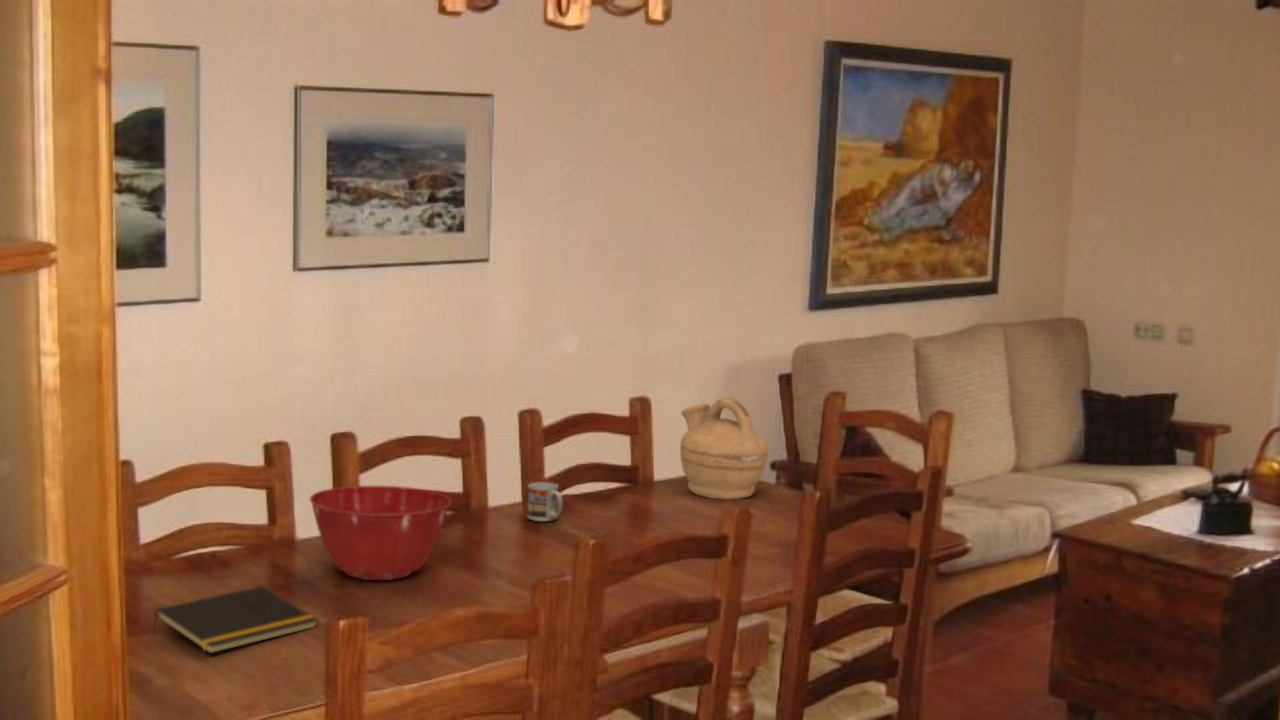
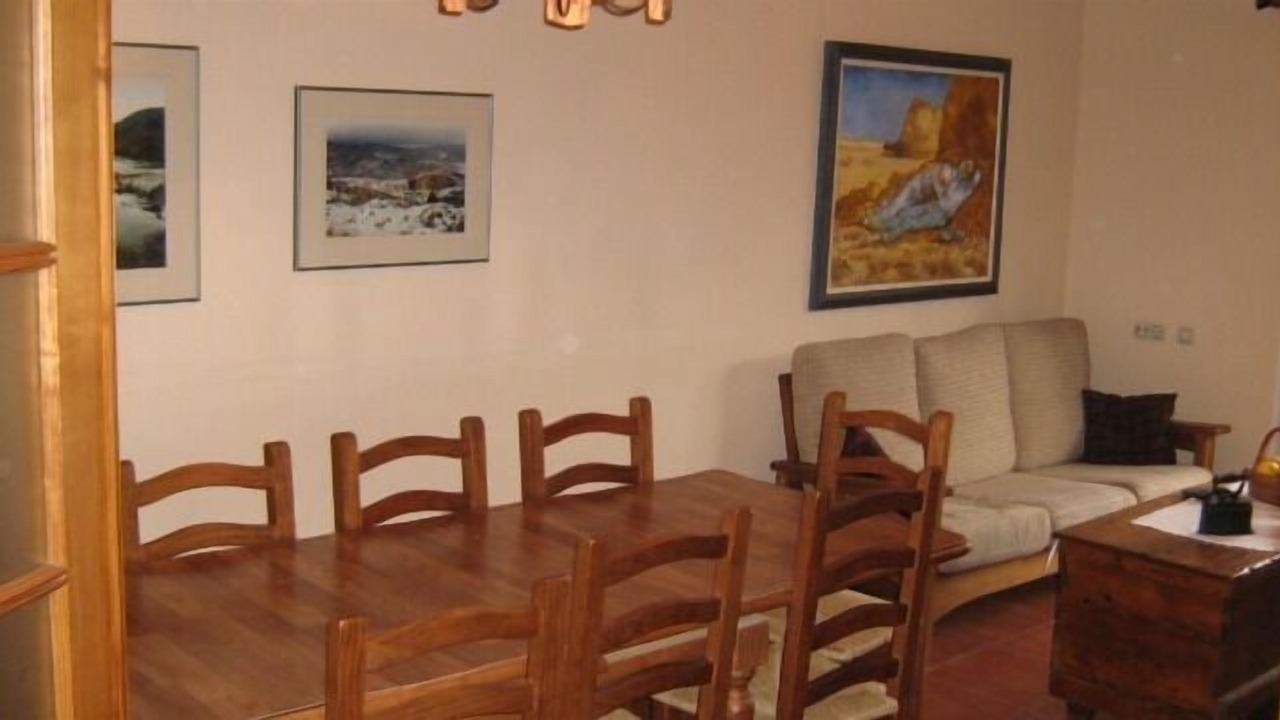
- notepad [151,585,319,654]
- mixing bowl [309,485,452,581]
- teapot [679,397,769,500]
- cup [526,482,564,522]
